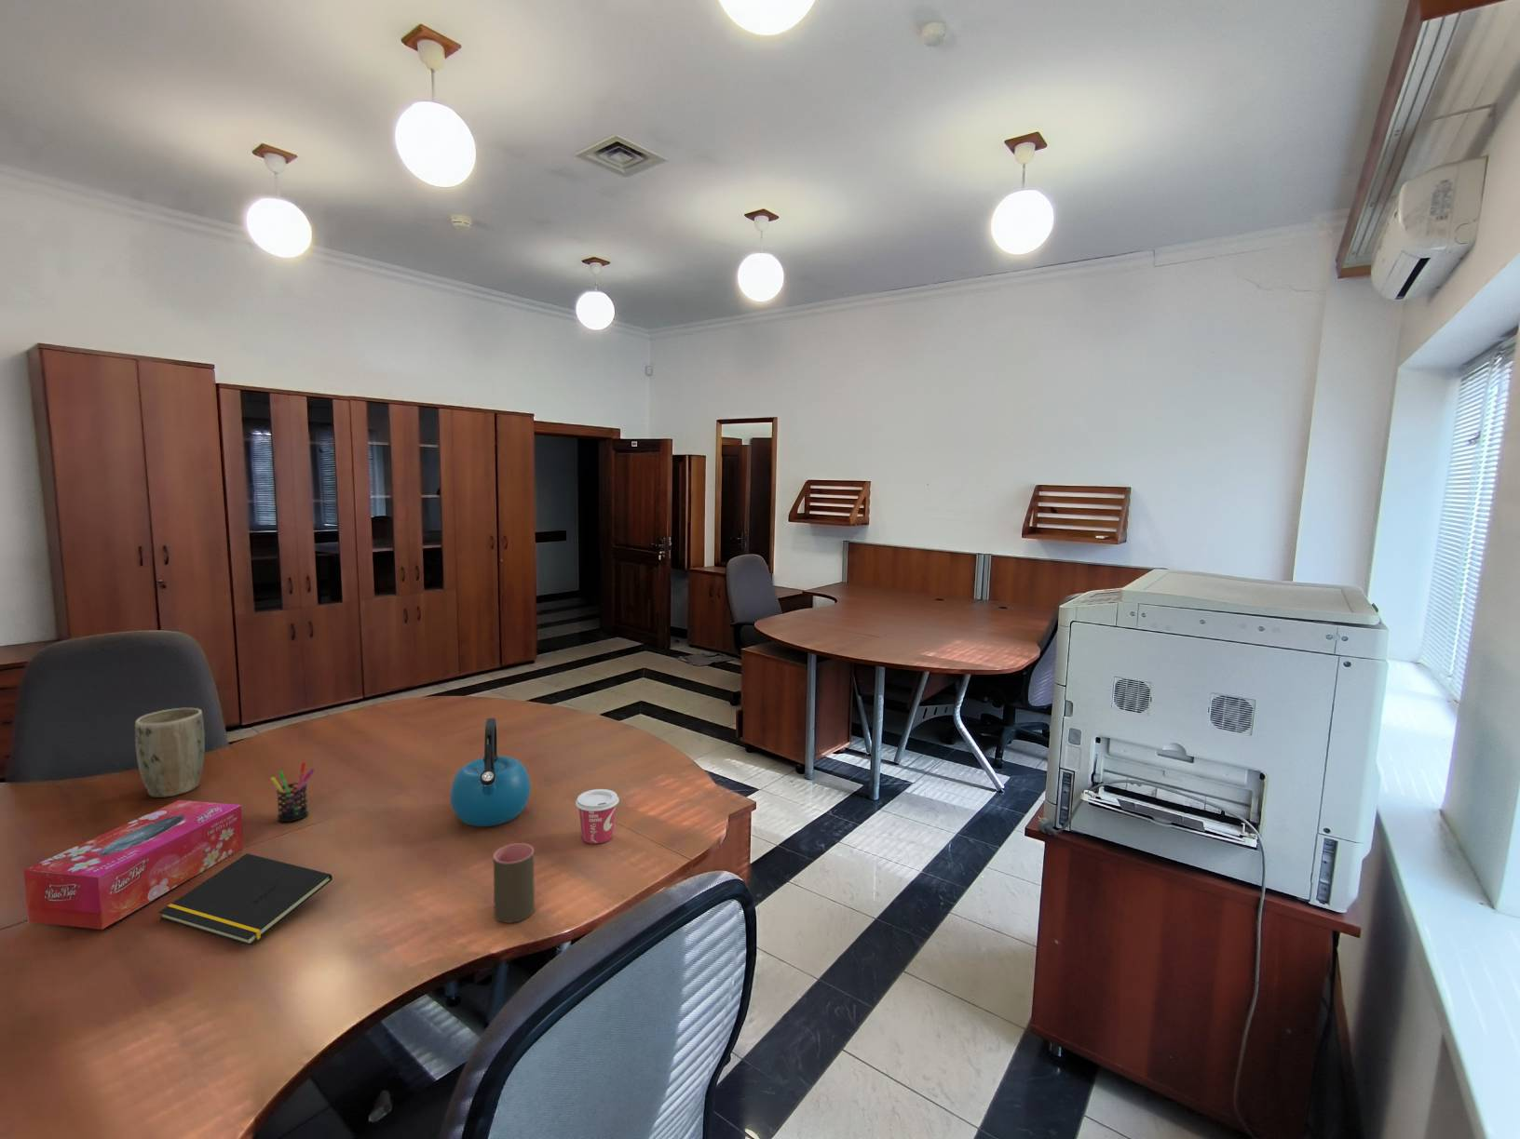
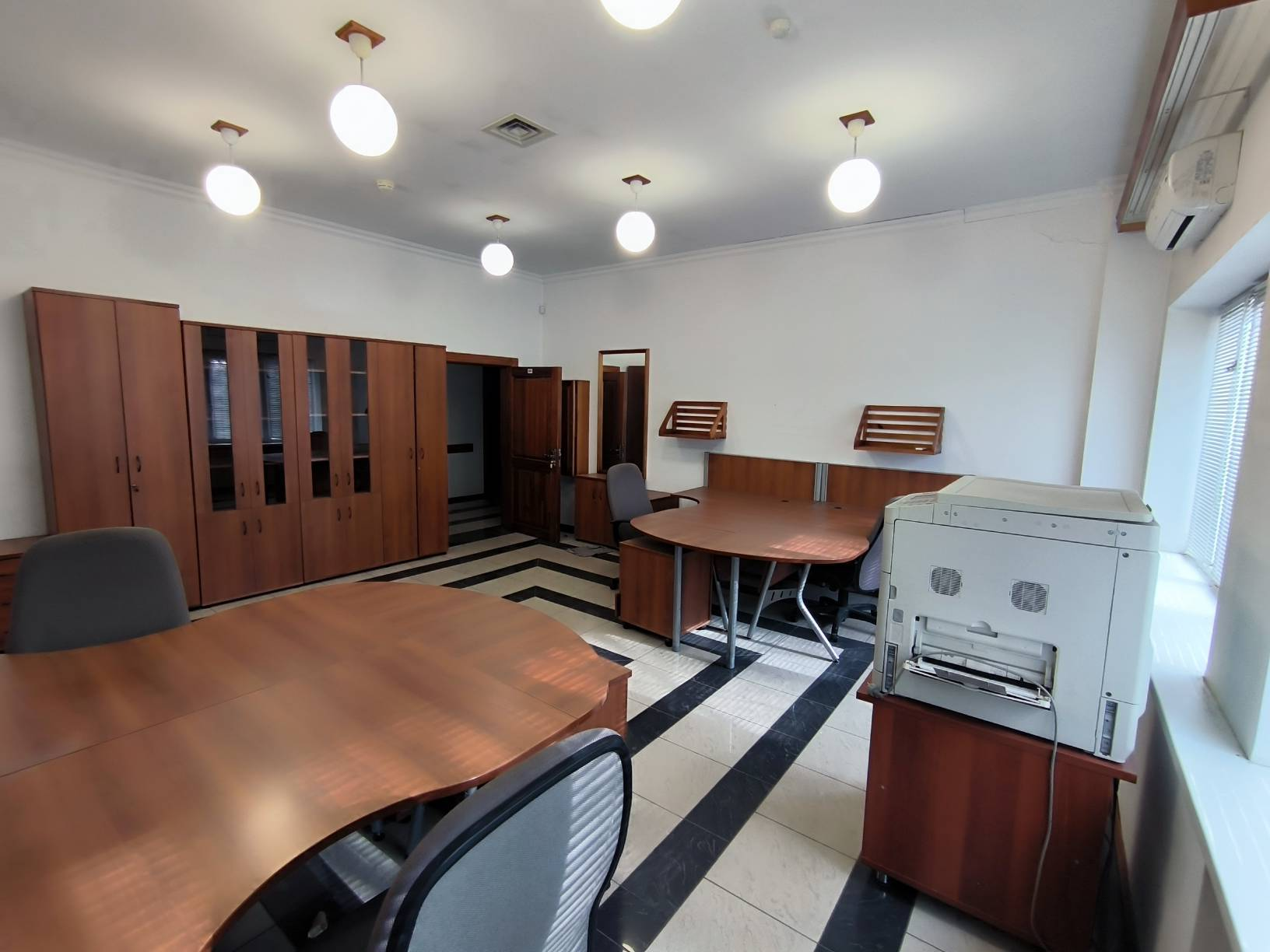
- notepad [158,852,334,946]
- cup [493,842,535,924]
- cup [574,788,620,845]
- kettle [450,718,531,827]
- tissue box [23,799,244,931]
- plant pot [134,707,206,798]
- pen holder [270,761,316,823]
